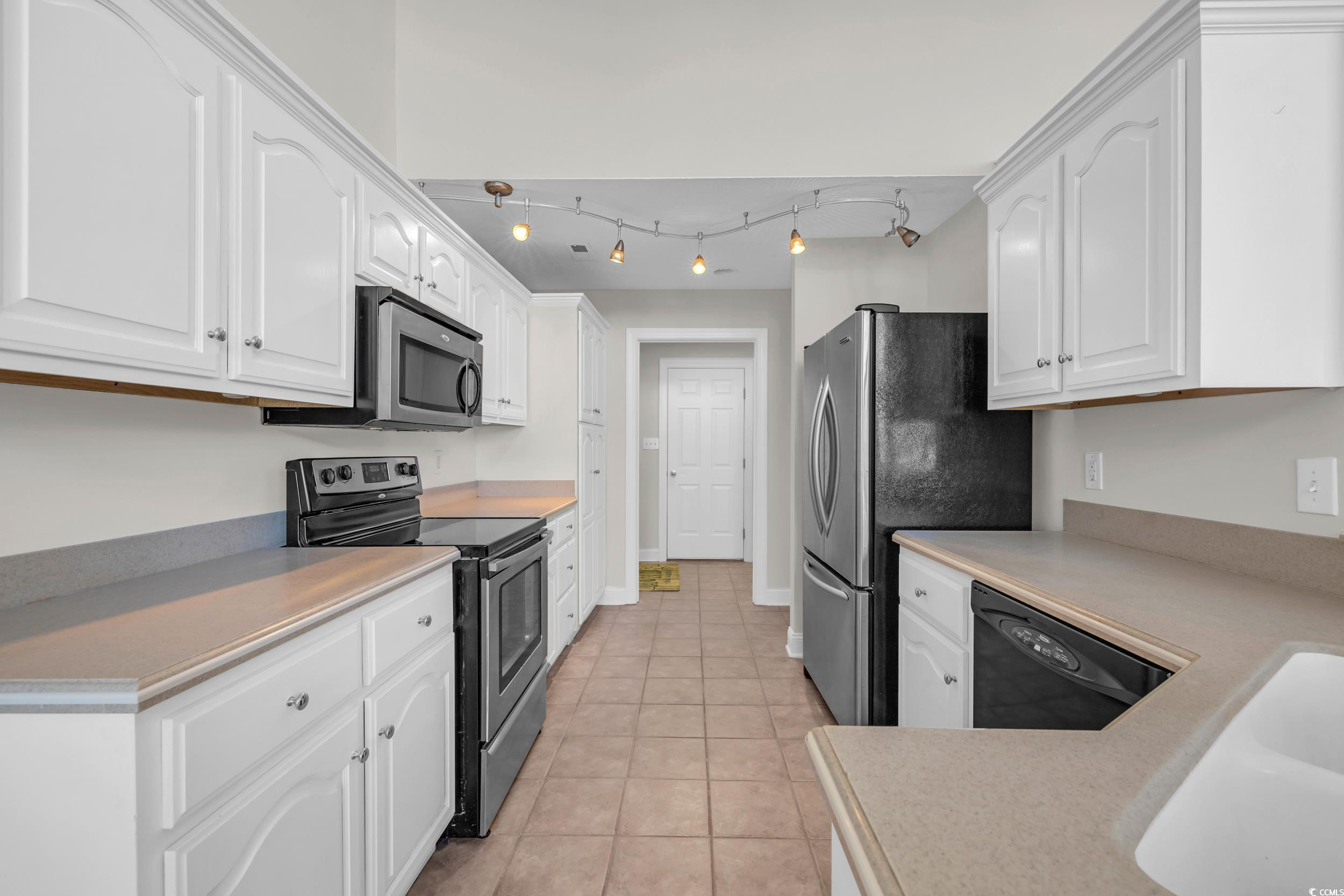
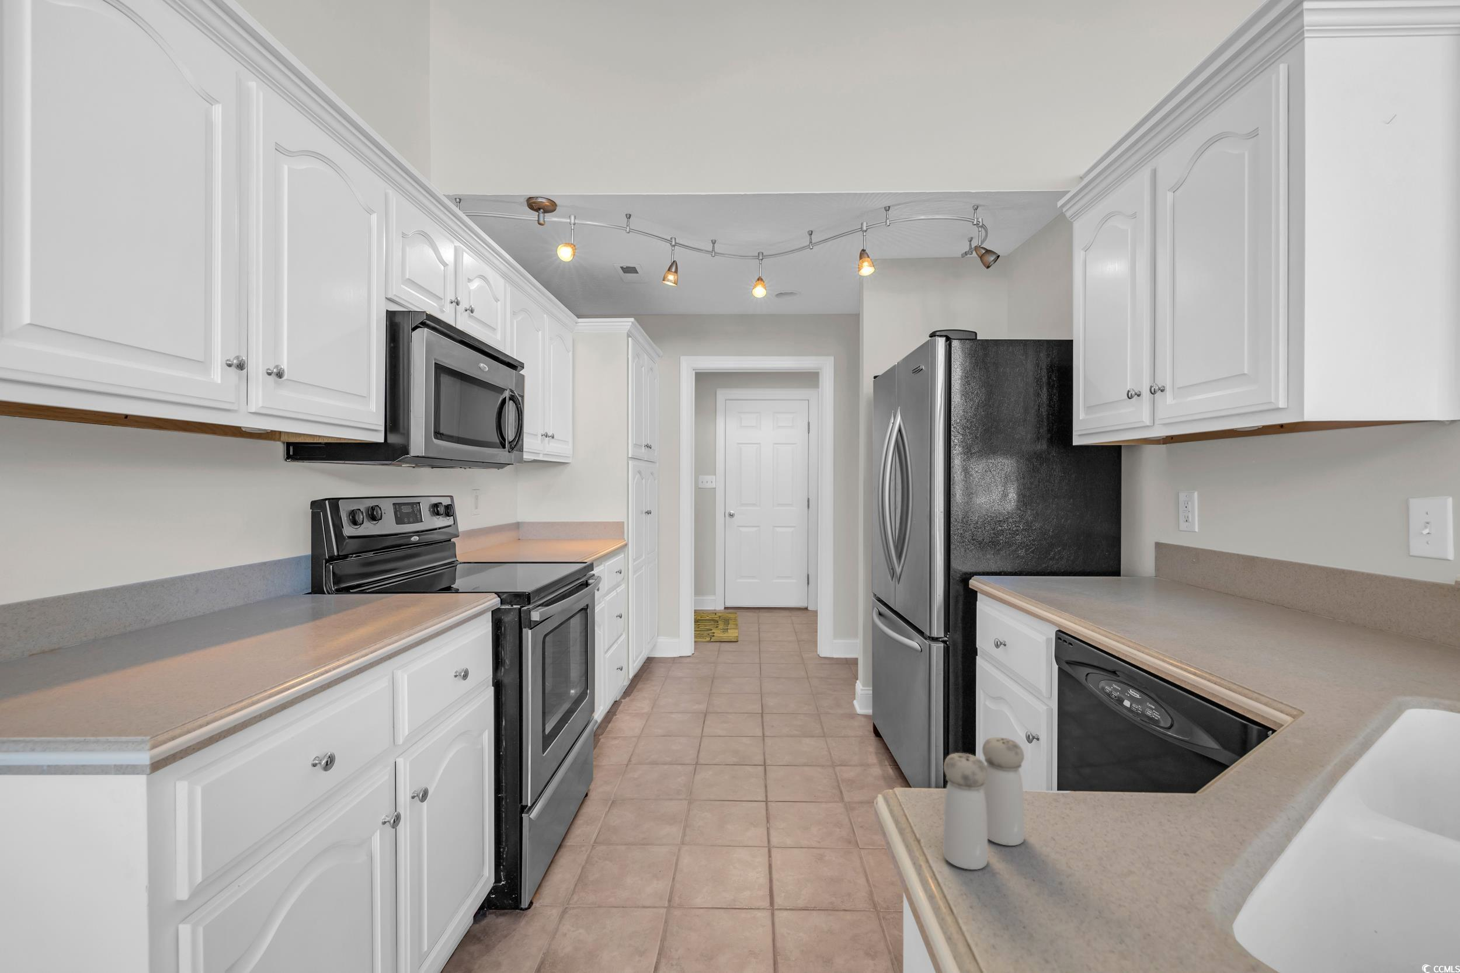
+ salt and pepper shaker [942,736,1024,870]
